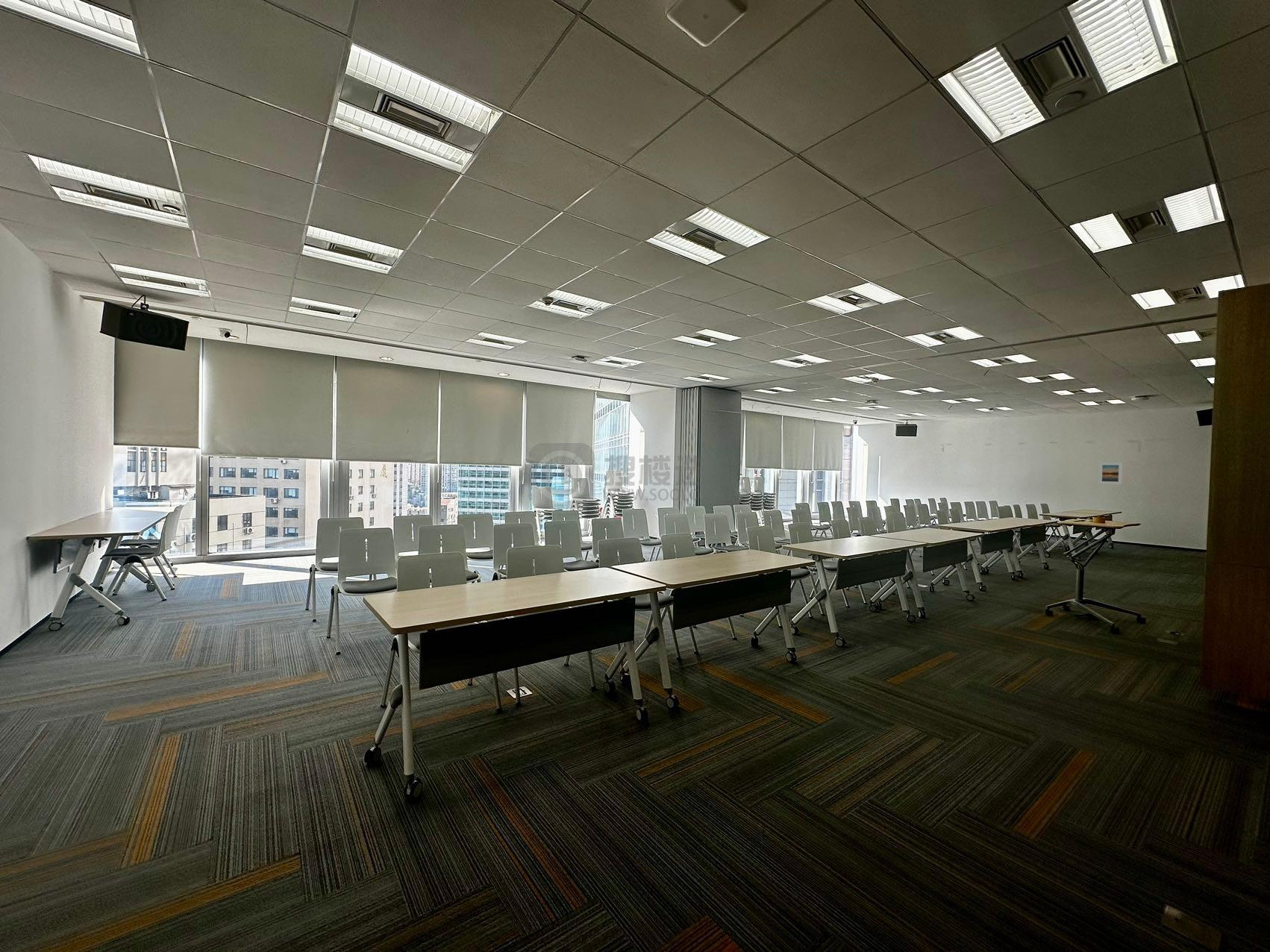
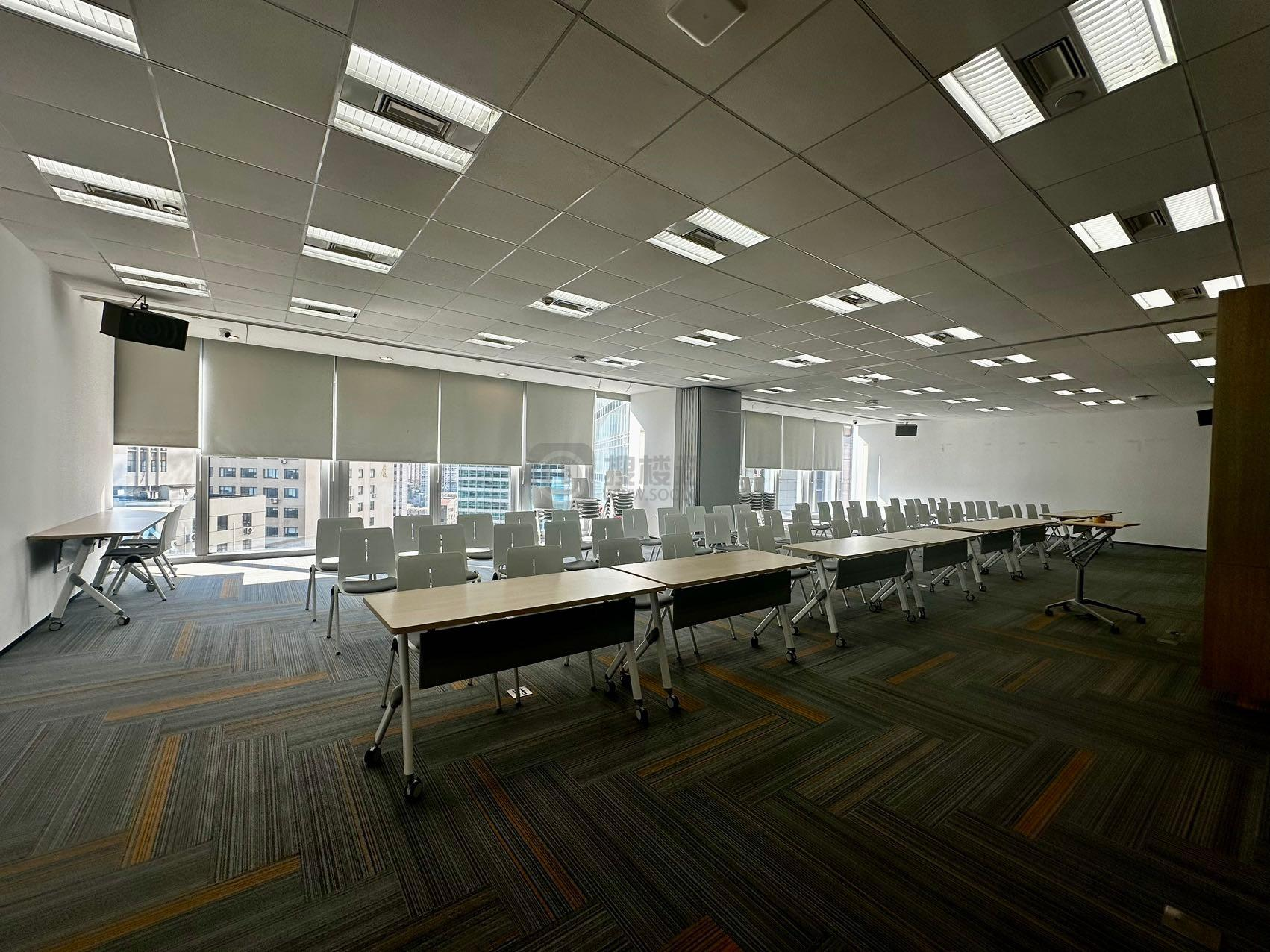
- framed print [1097,461,1124,486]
